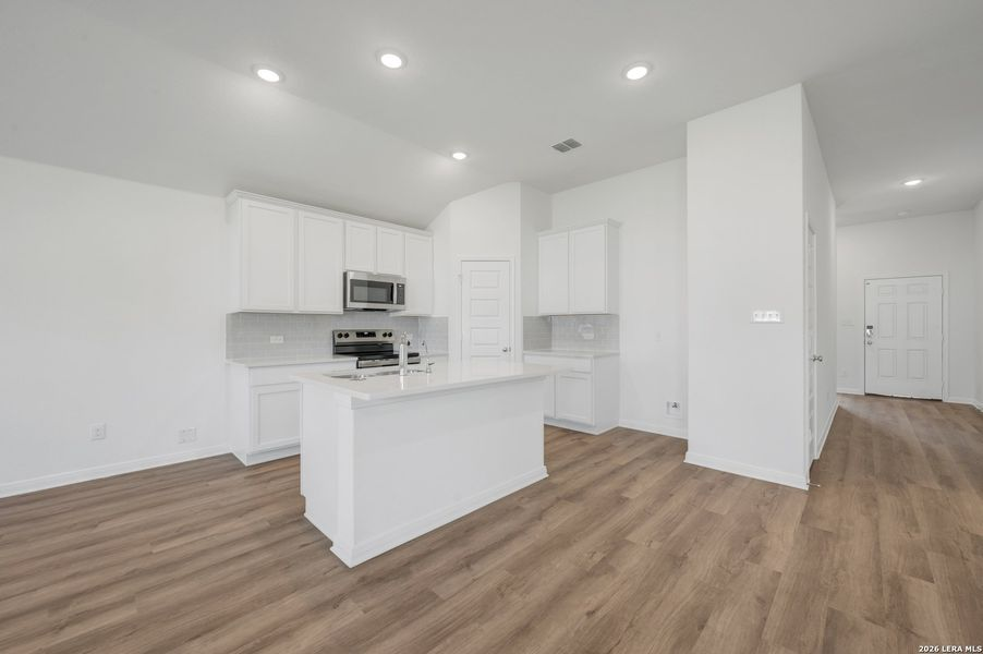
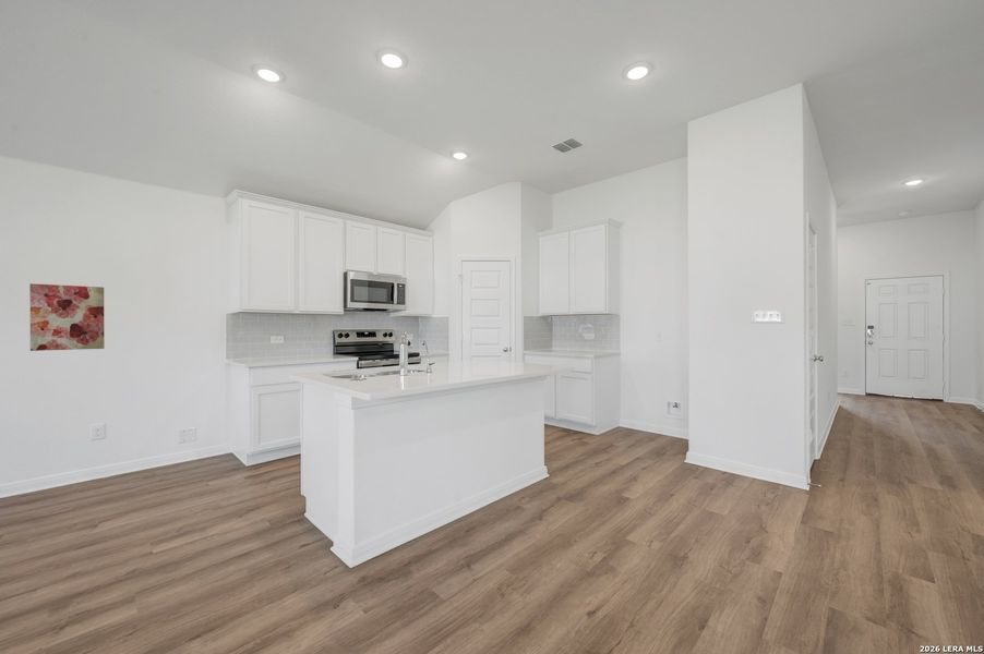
+ wall art [28,282,105,352]
